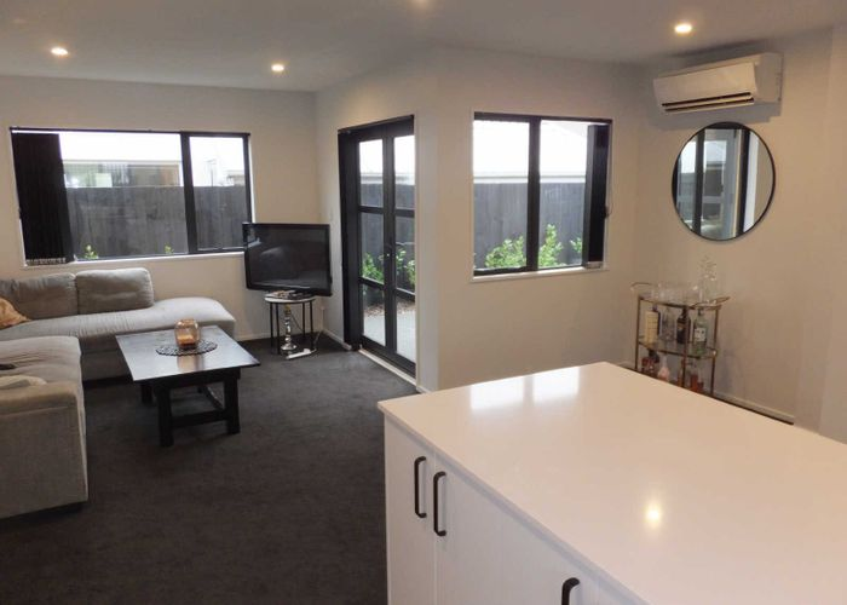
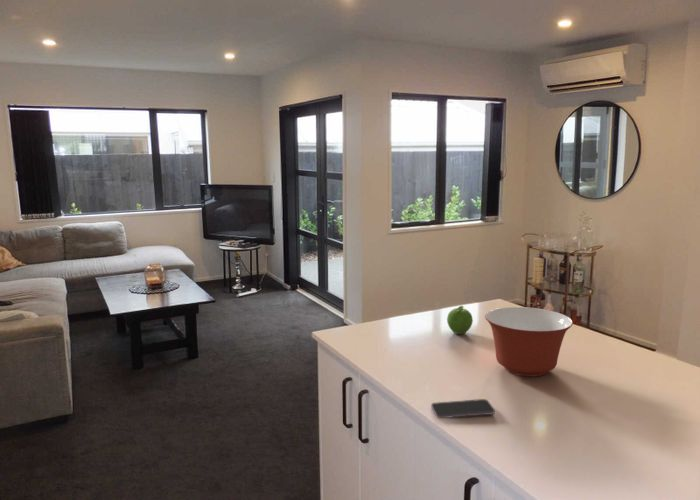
+ smartphone [430,398,496,419]
+ fruit [446,305,474,335]
+ mixing bowl [484,306,574,378]
